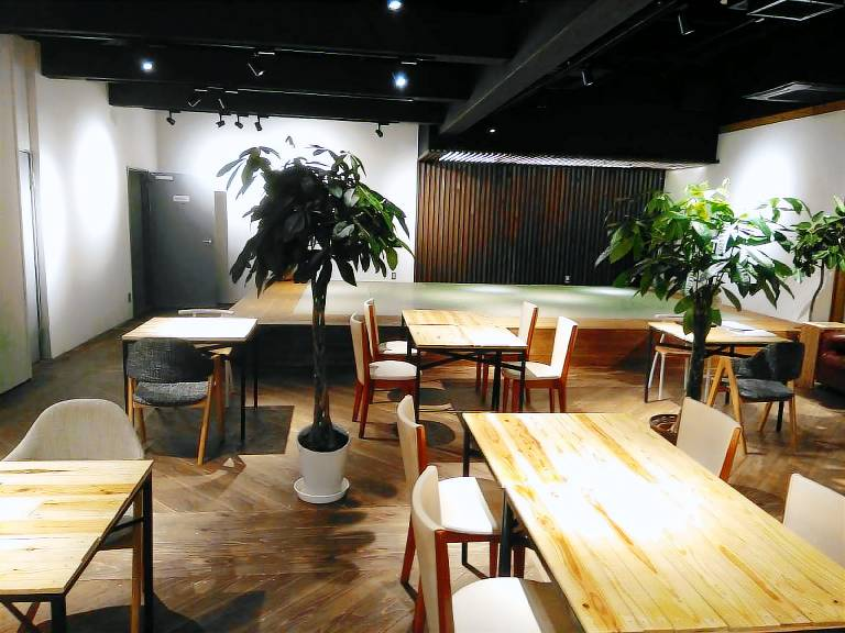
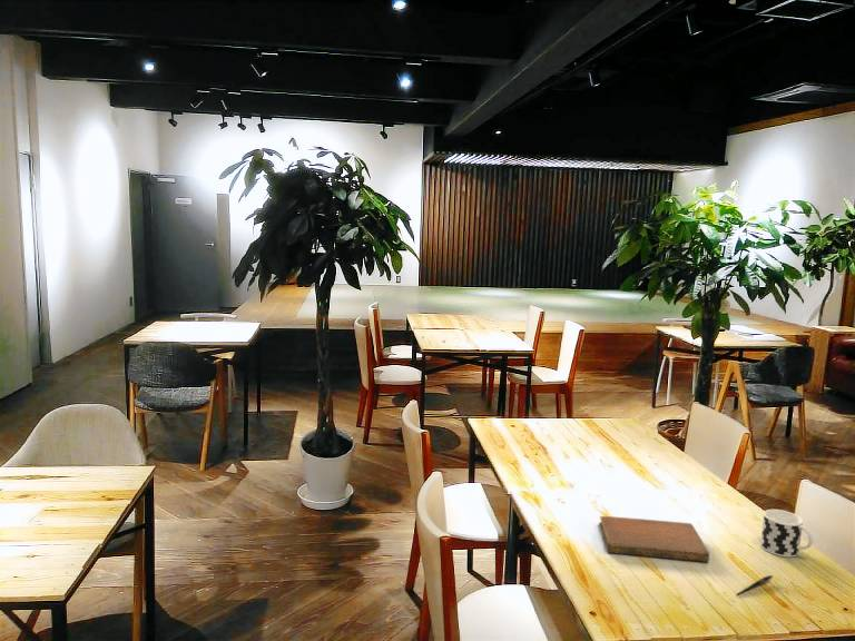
+ cup [759,509,814,559]
+ notebook [598,515,710,563]
+ pen [735,574,774,596]
